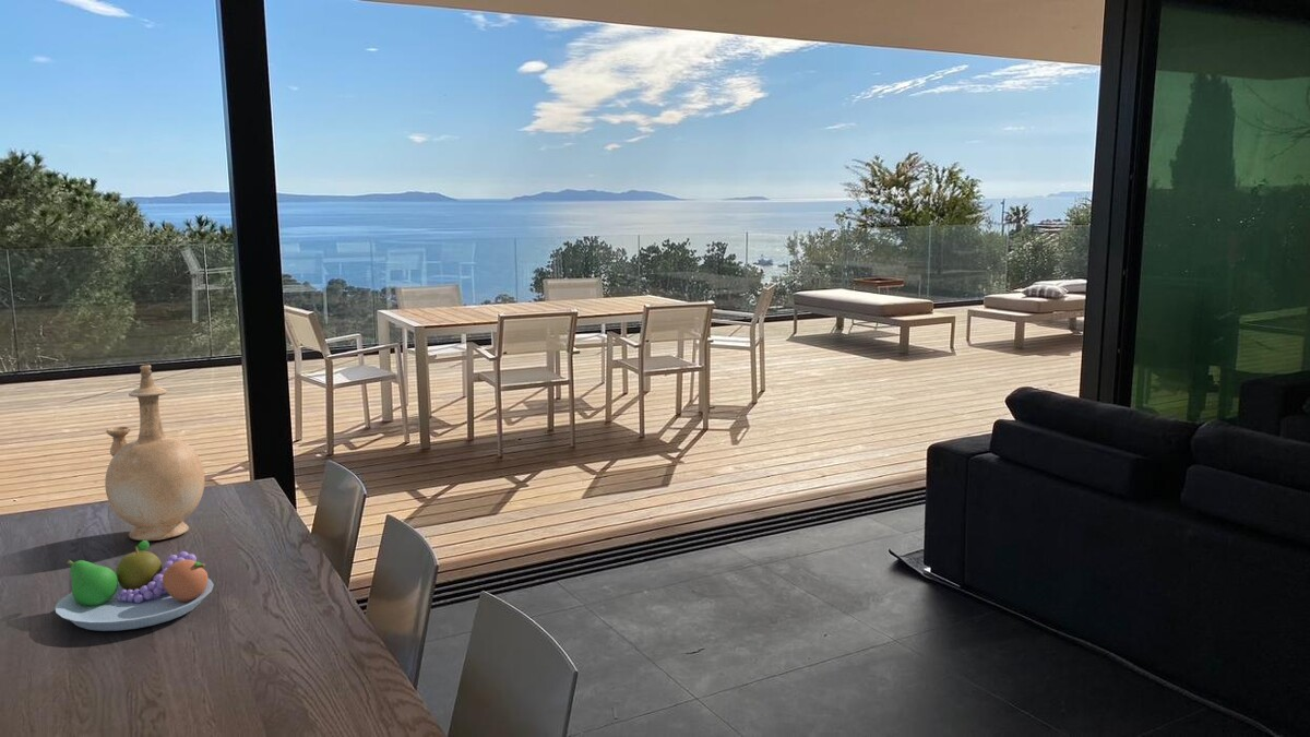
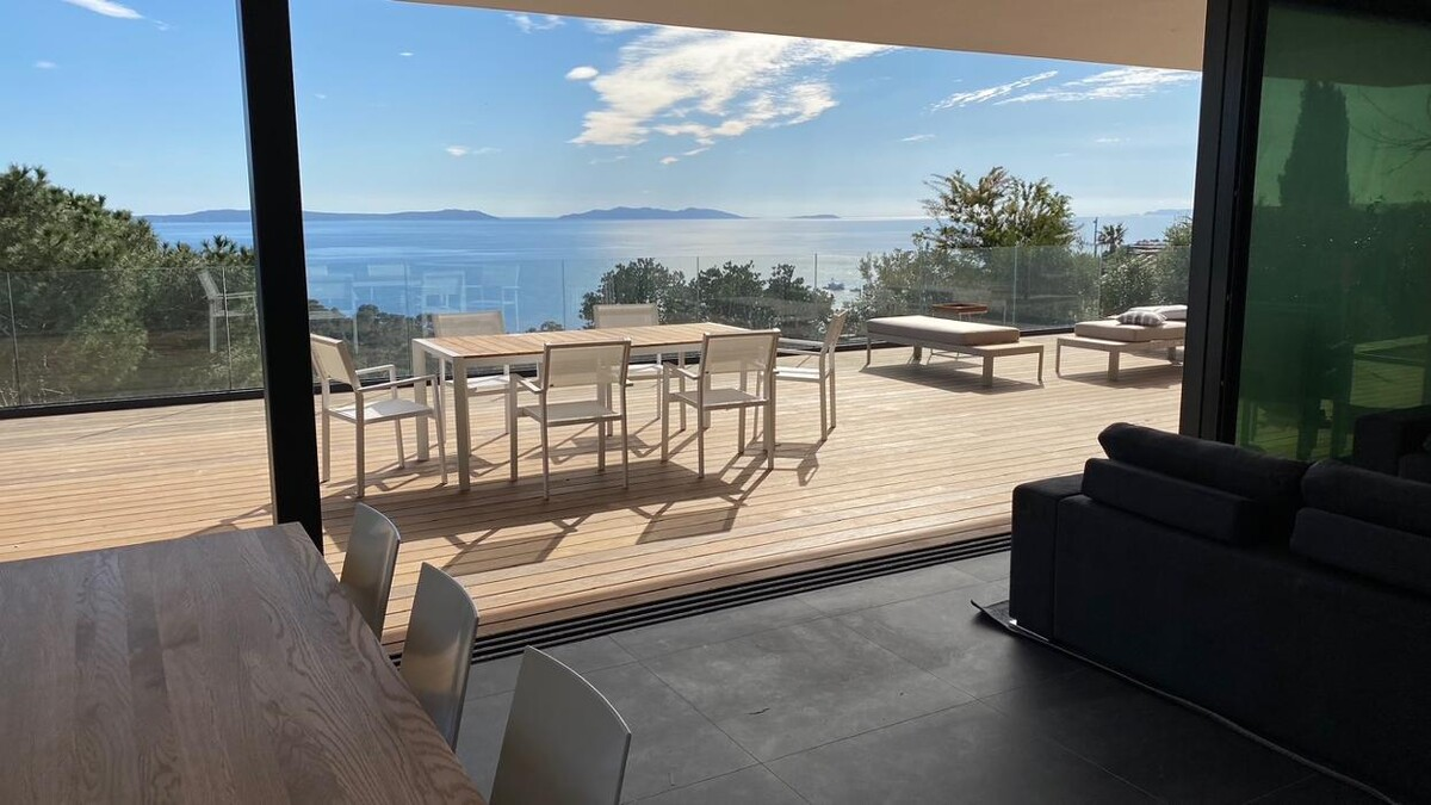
- vase [104,364,205,542]
- fruit bowl [55,540,215,632]
